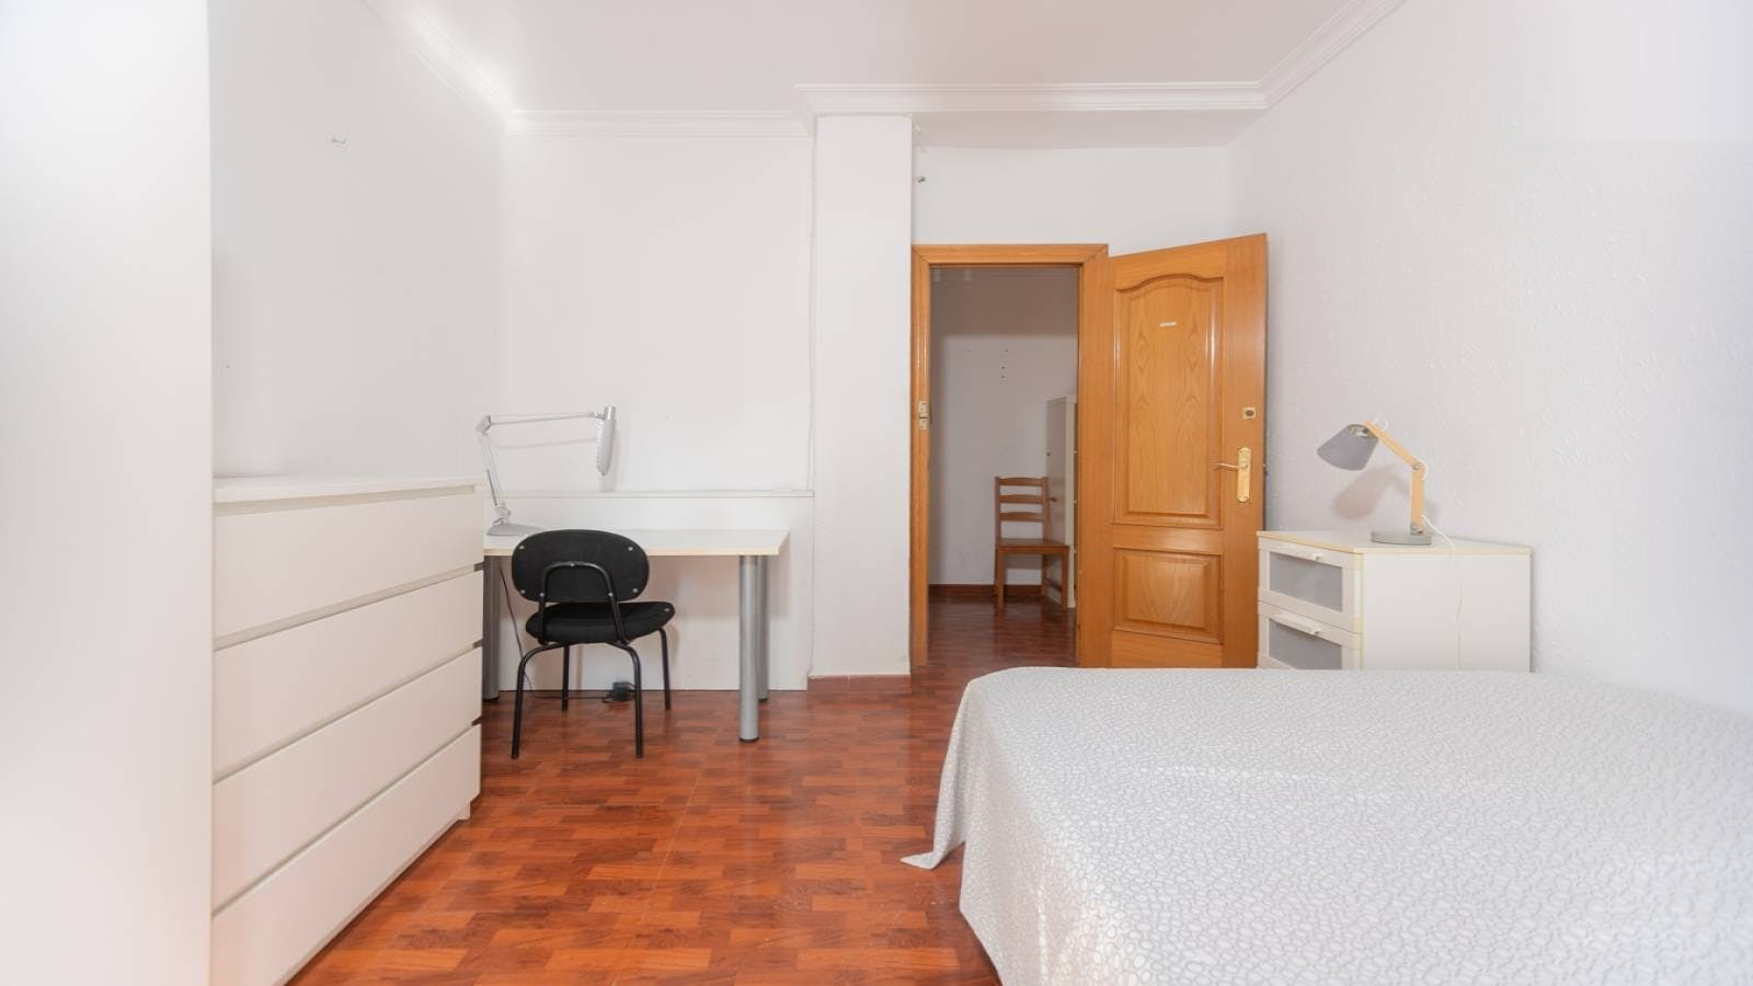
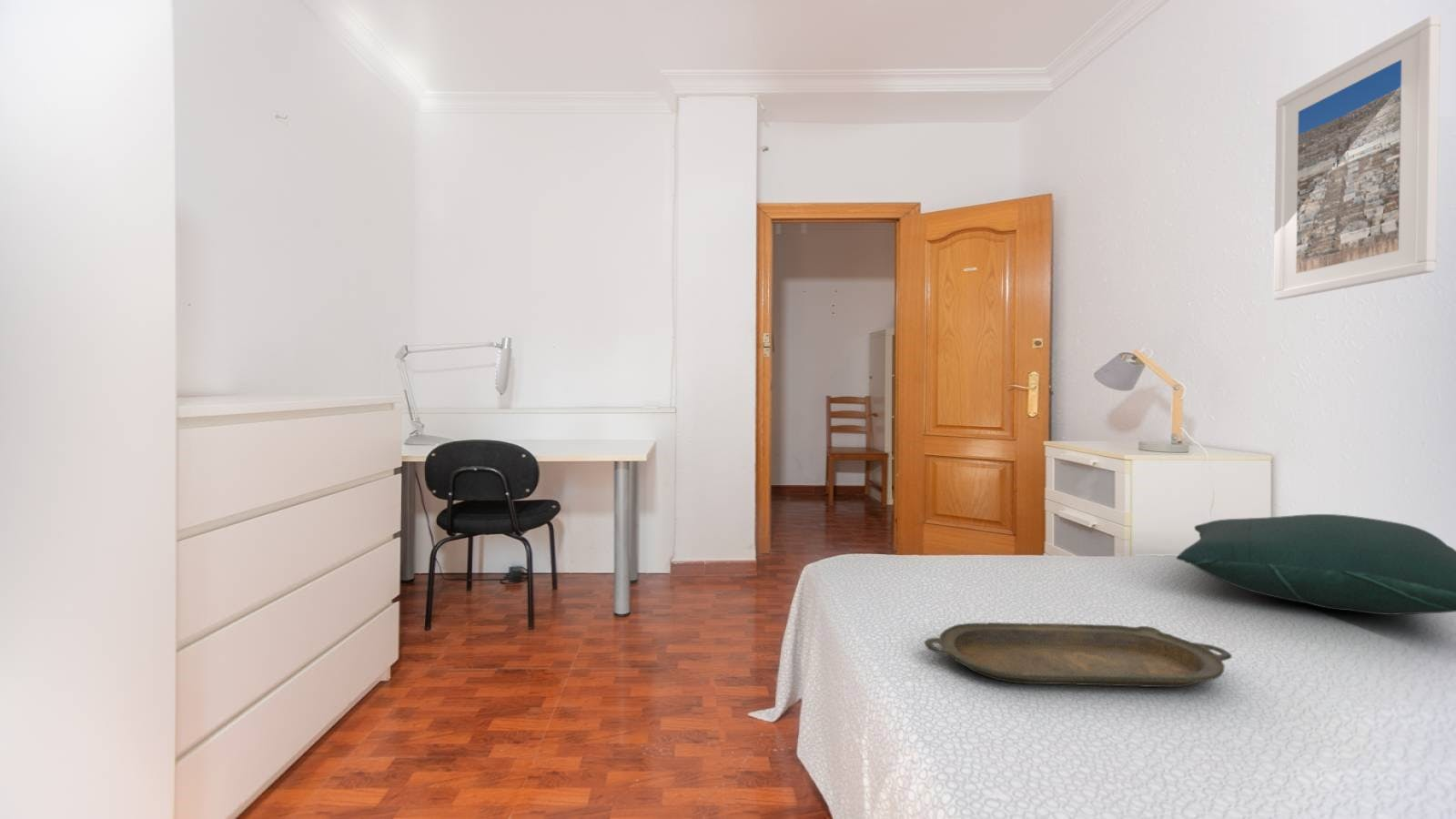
+ pillow [1176,513,1456,616]
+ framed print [1273,15,1441,301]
+ serving tray [924,622,1232,688]
